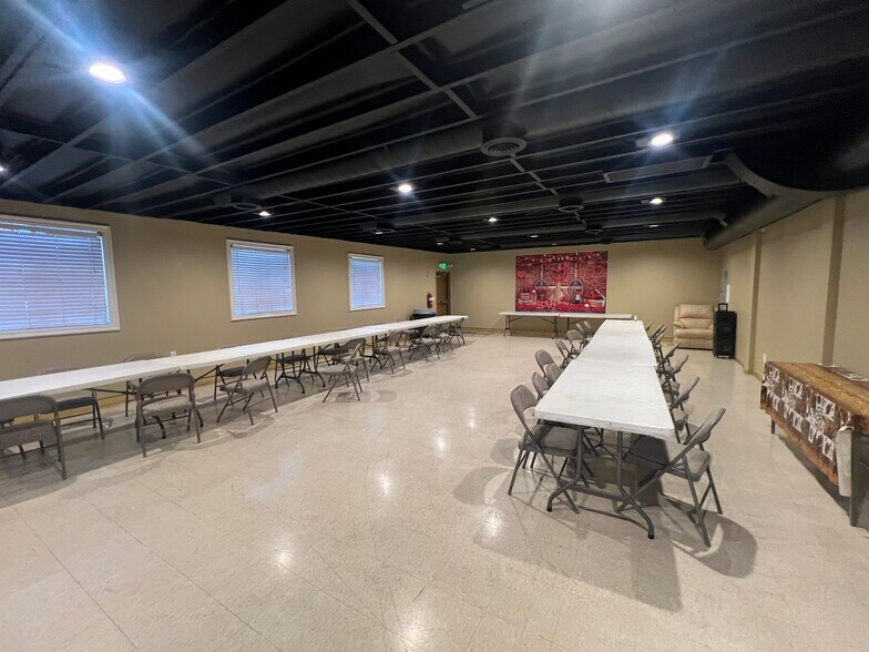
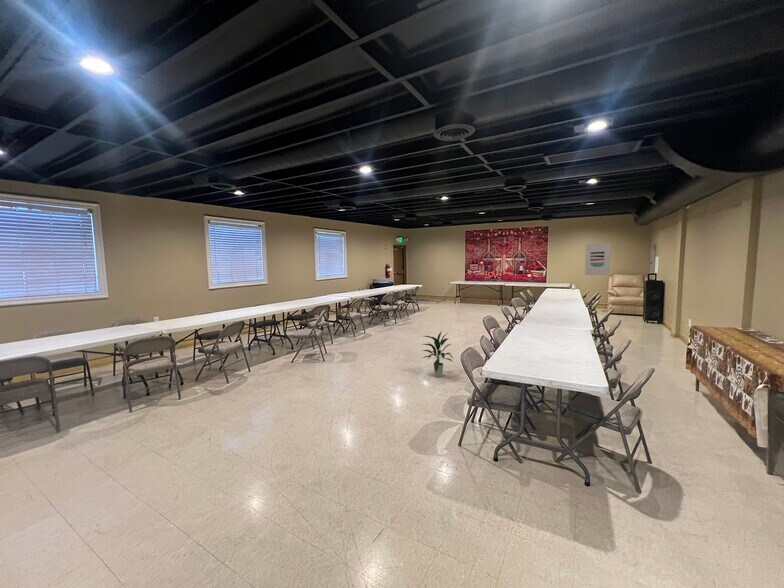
+ indoor plant [420,331,454,378]
+ wall art [584,242,611,276]
